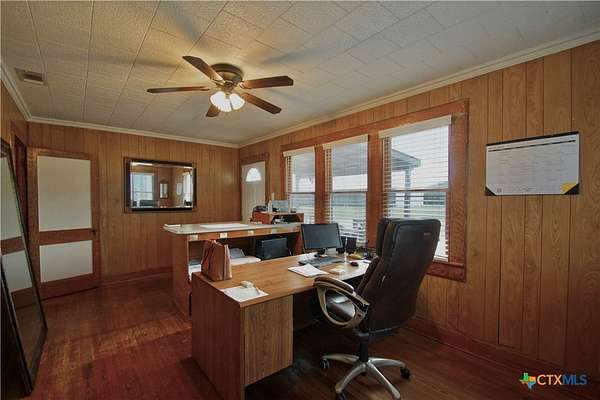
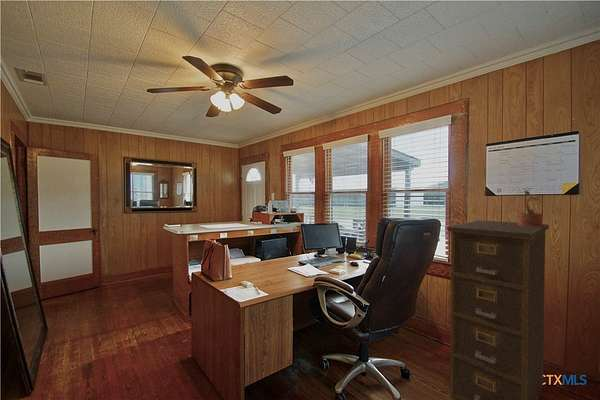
+ filing cabinet [447,219,550,400]
+ potted plant [514,190,543,227]
